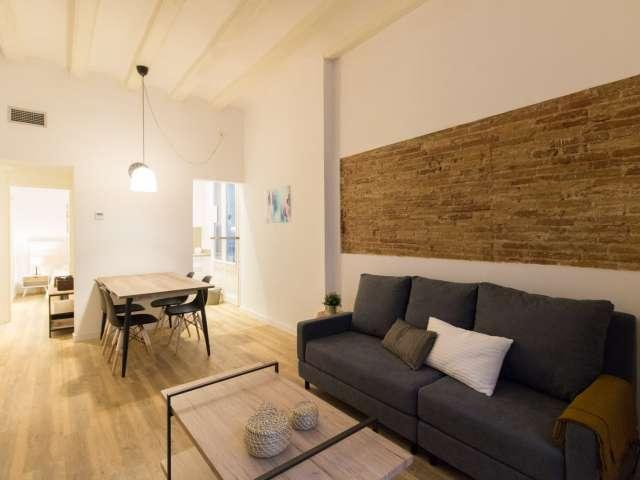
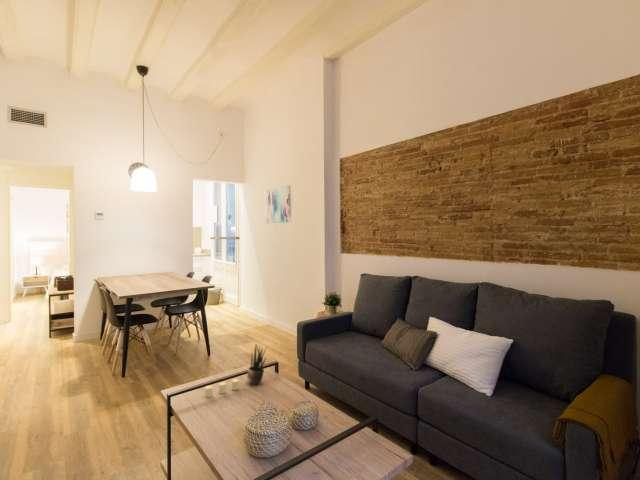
+ candle [204,378,240,398]
+ potted plant [246,344,268,385]
